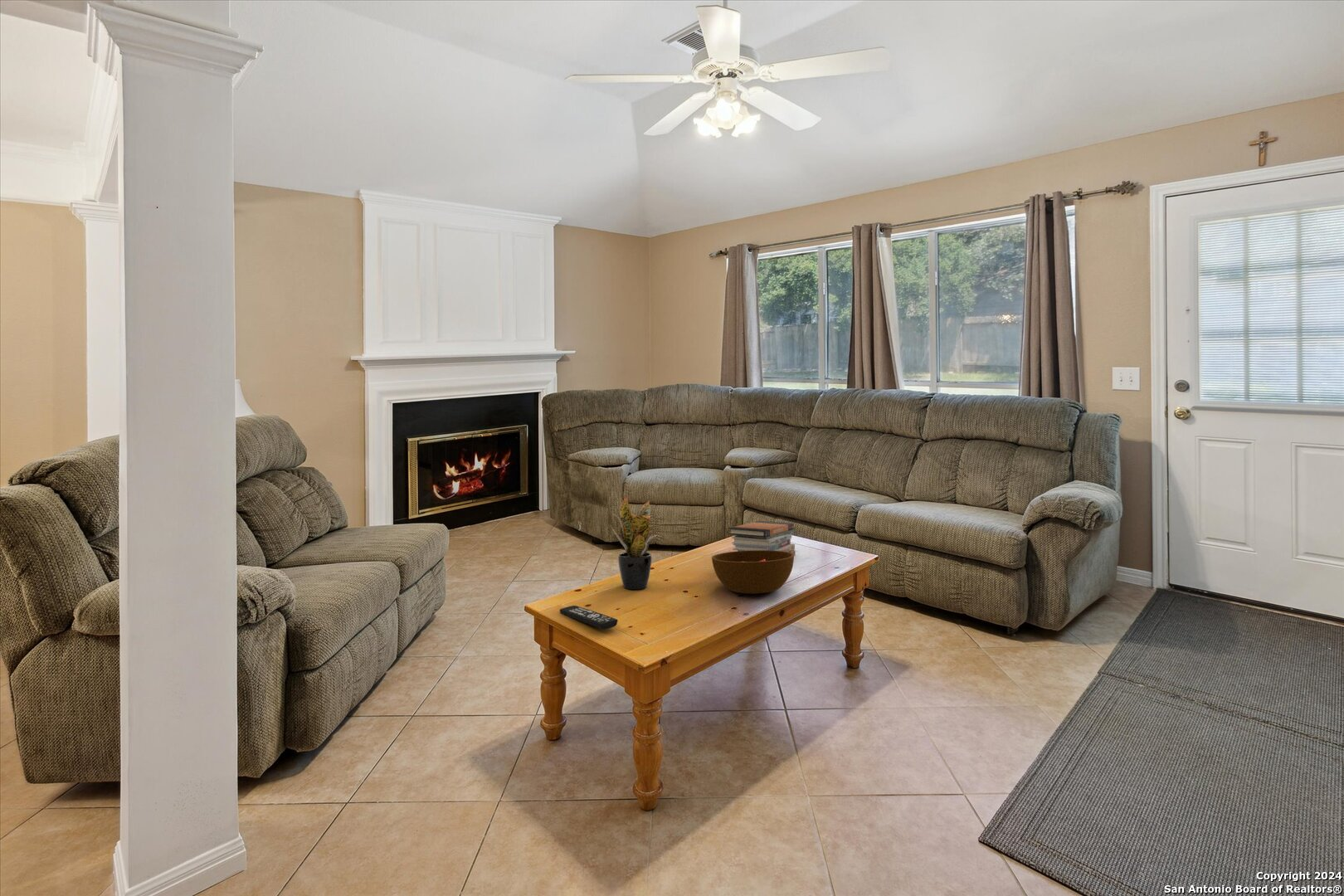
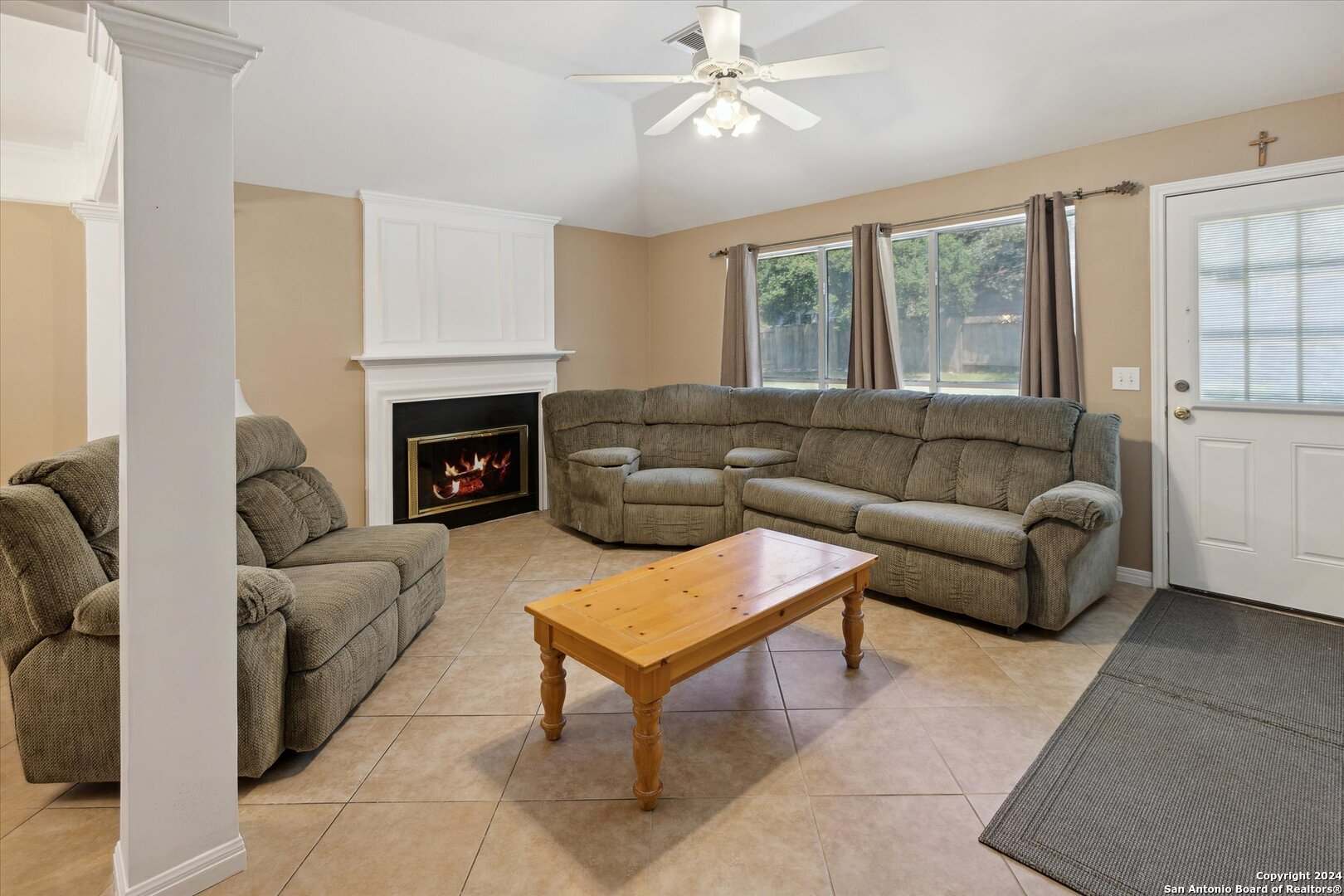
- bowl [711,550,795,594]
- book stack [728,520,796,556]
- potted plant [611,496,661,590]
- remote control [559,605,619,630]
